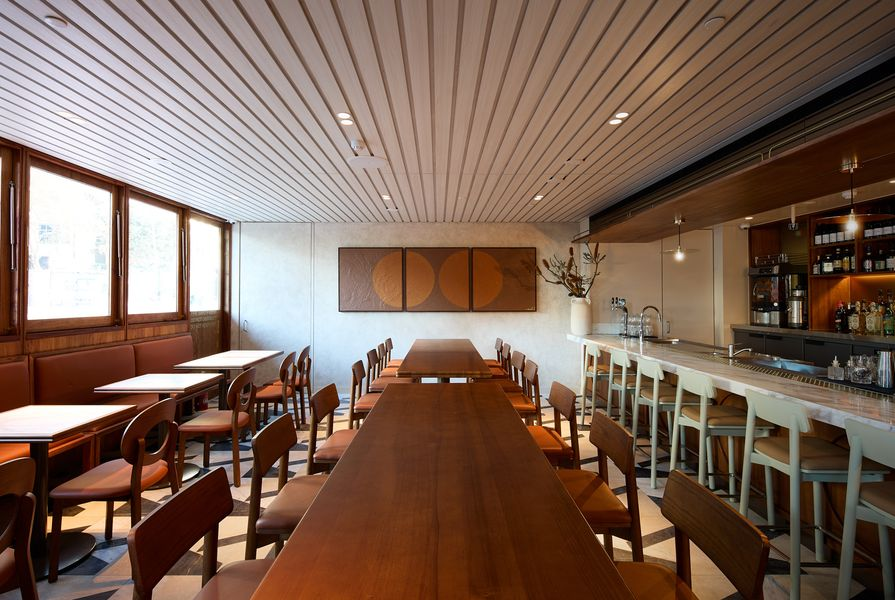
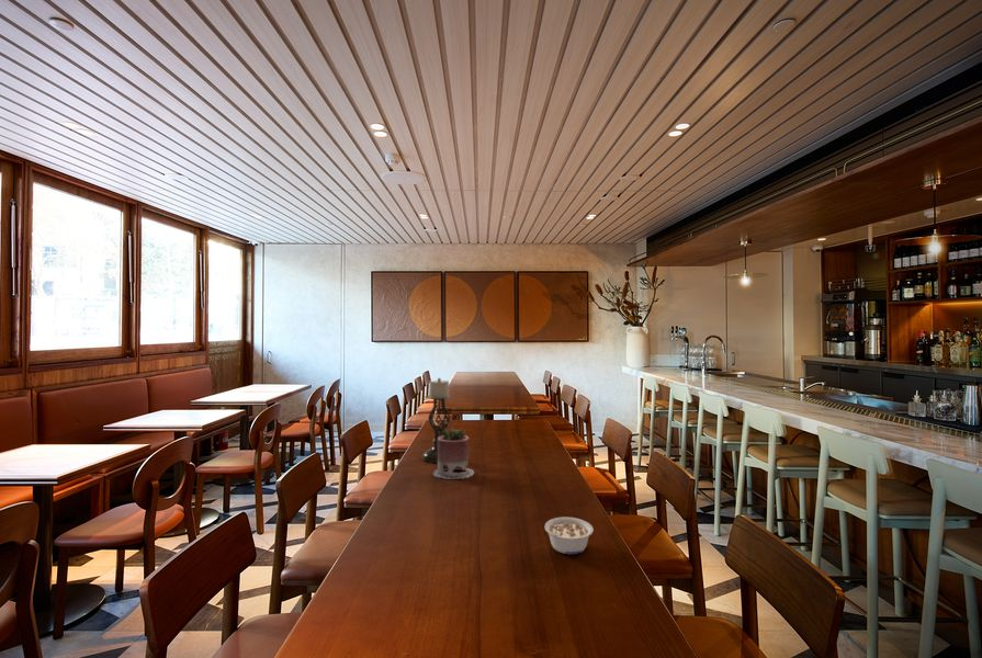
+ succulent planter [432,427,475,480]
+ legume [543,517,595,555]
+ candle holder [421,377,454,464]
